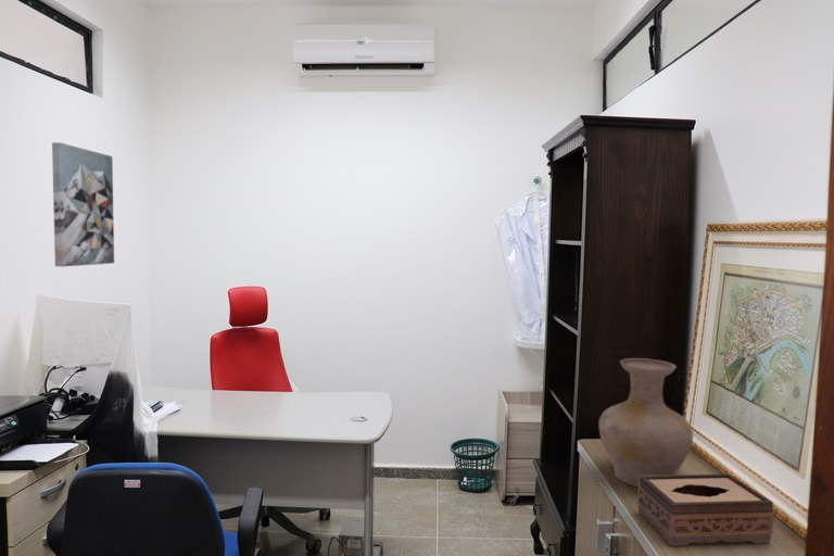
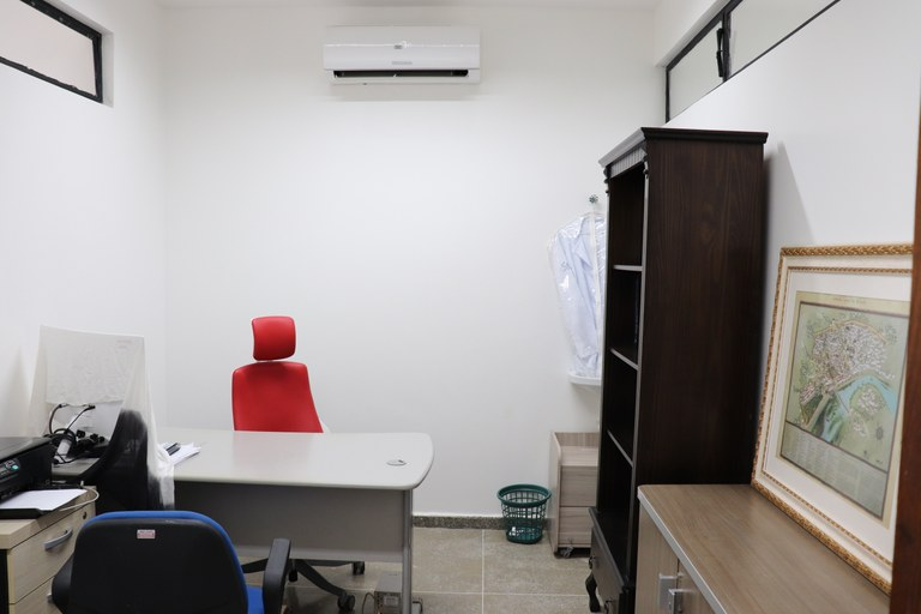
- wall art [51,141,115,267]
- tissue box [636,473,775,547]
- vase [597,357,694,489]
